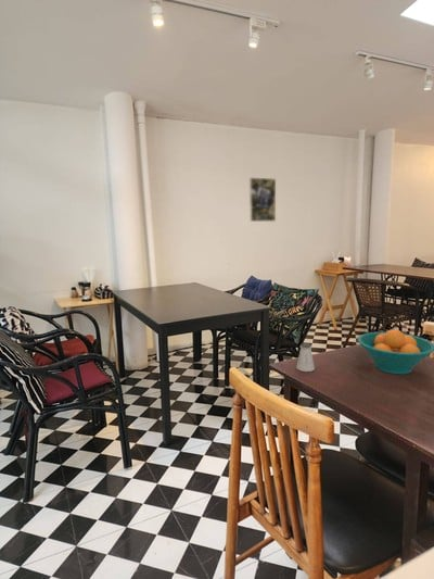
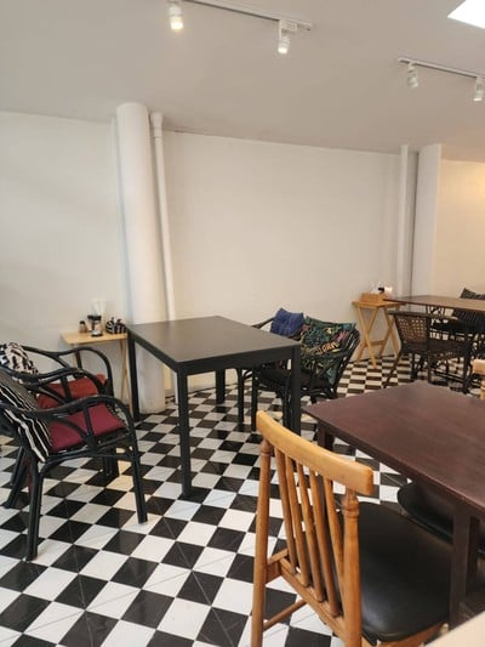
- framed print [248,177,277,223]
- saltshaker [295,342,316,373]
- fruit bowl [357,328,434,376]
